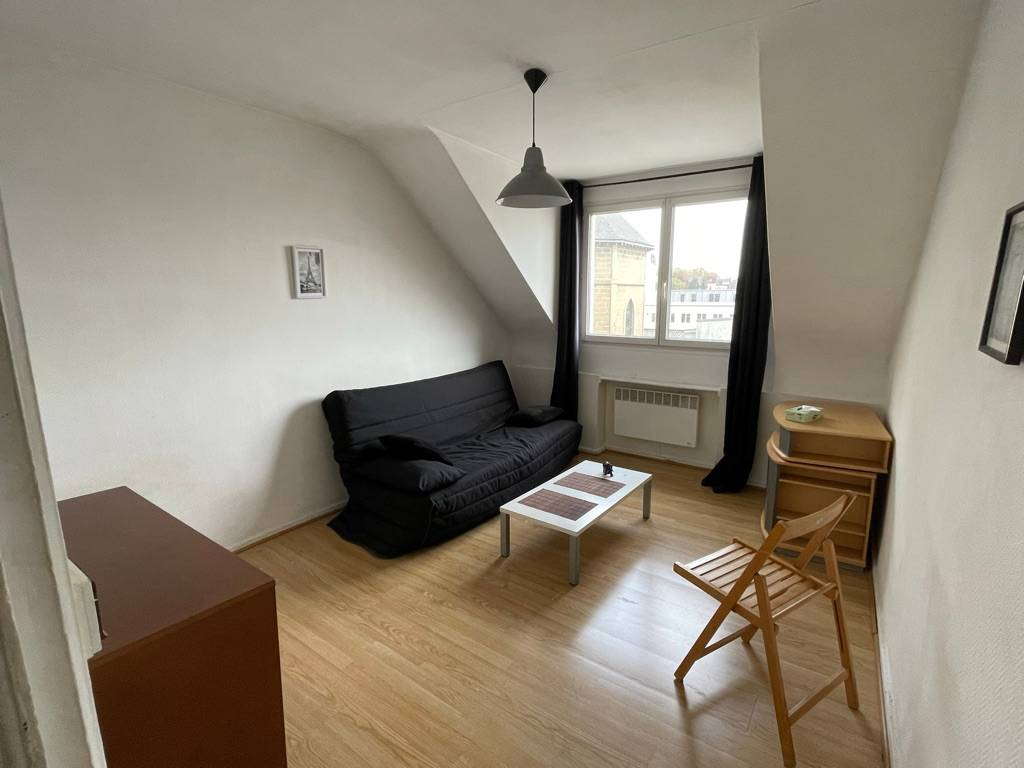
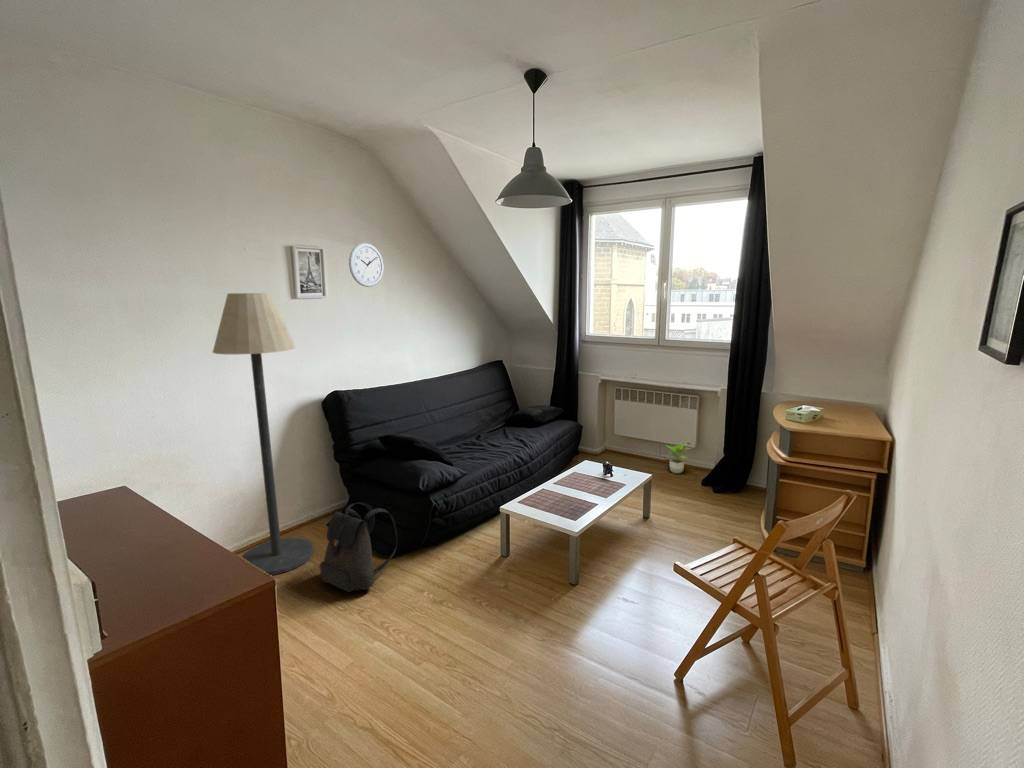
+ backpack [319,502,398,593]
+ wall clock [348,242,384,288]
+ potted plant [664,442,693,474]
+ floor lamp [212,292,314,576]
